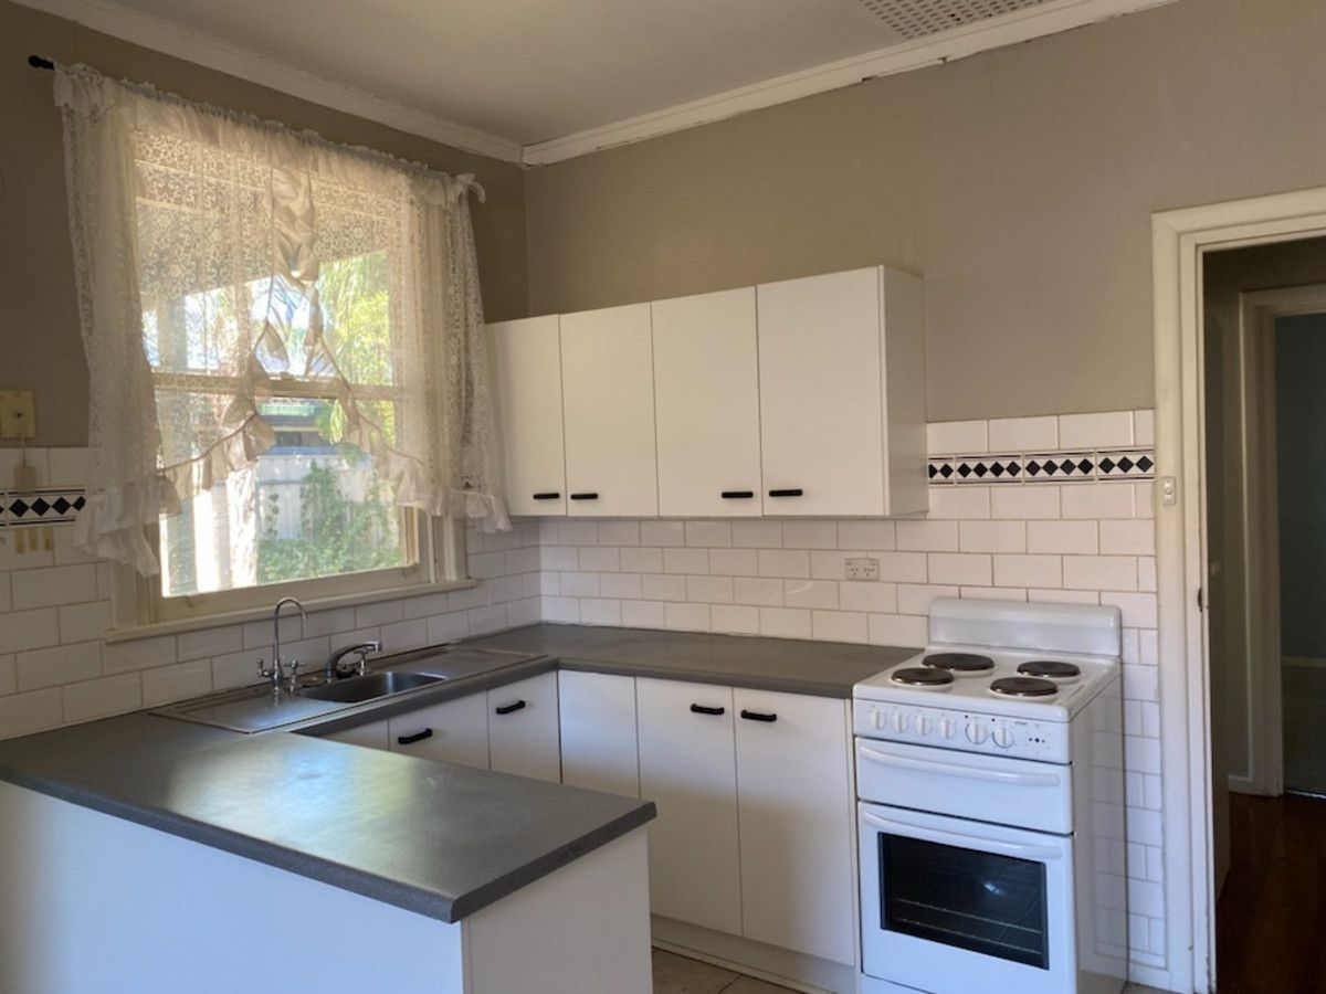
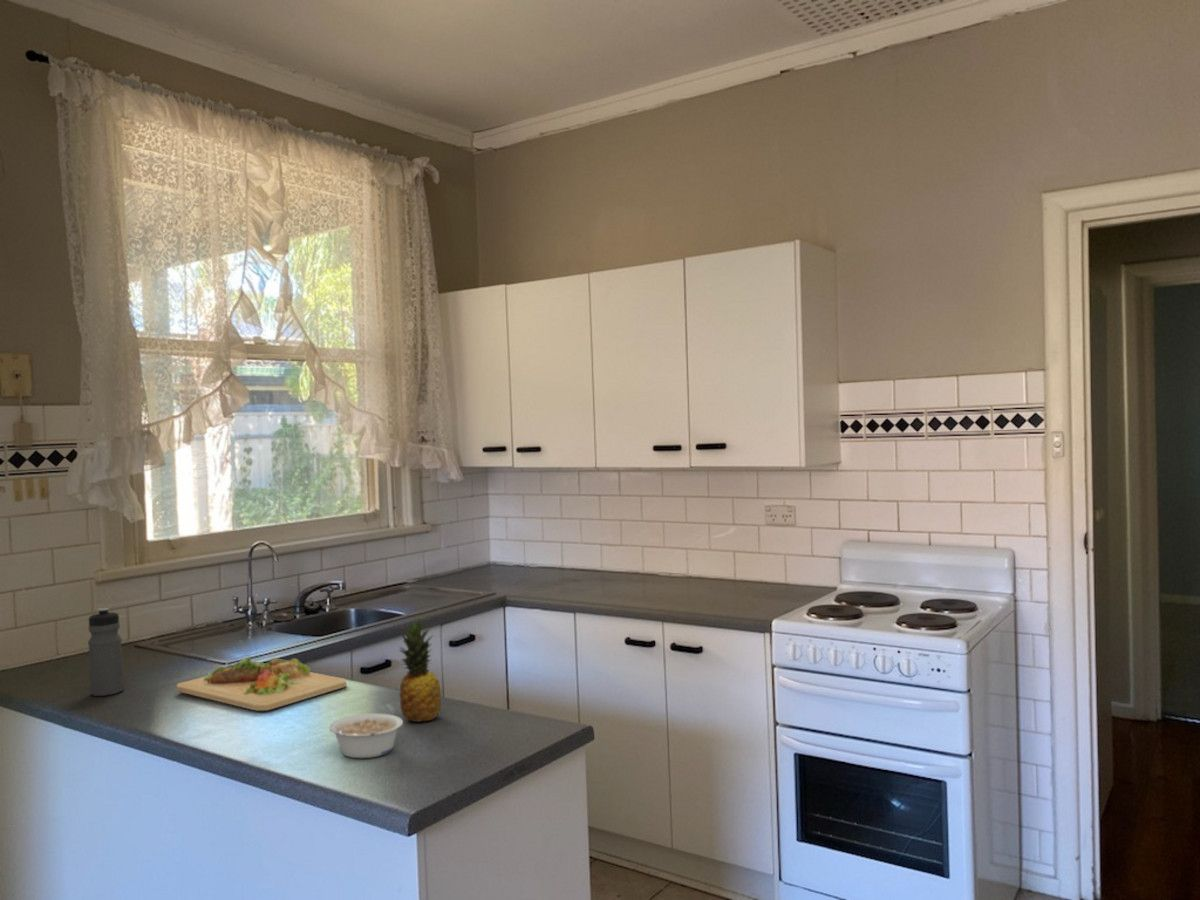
+ water bottle [87,607,125,697]
+ cutting board [176,656,347,712]
+ fruit [398,617,443,723]
+ legume [328,712,404,759]
